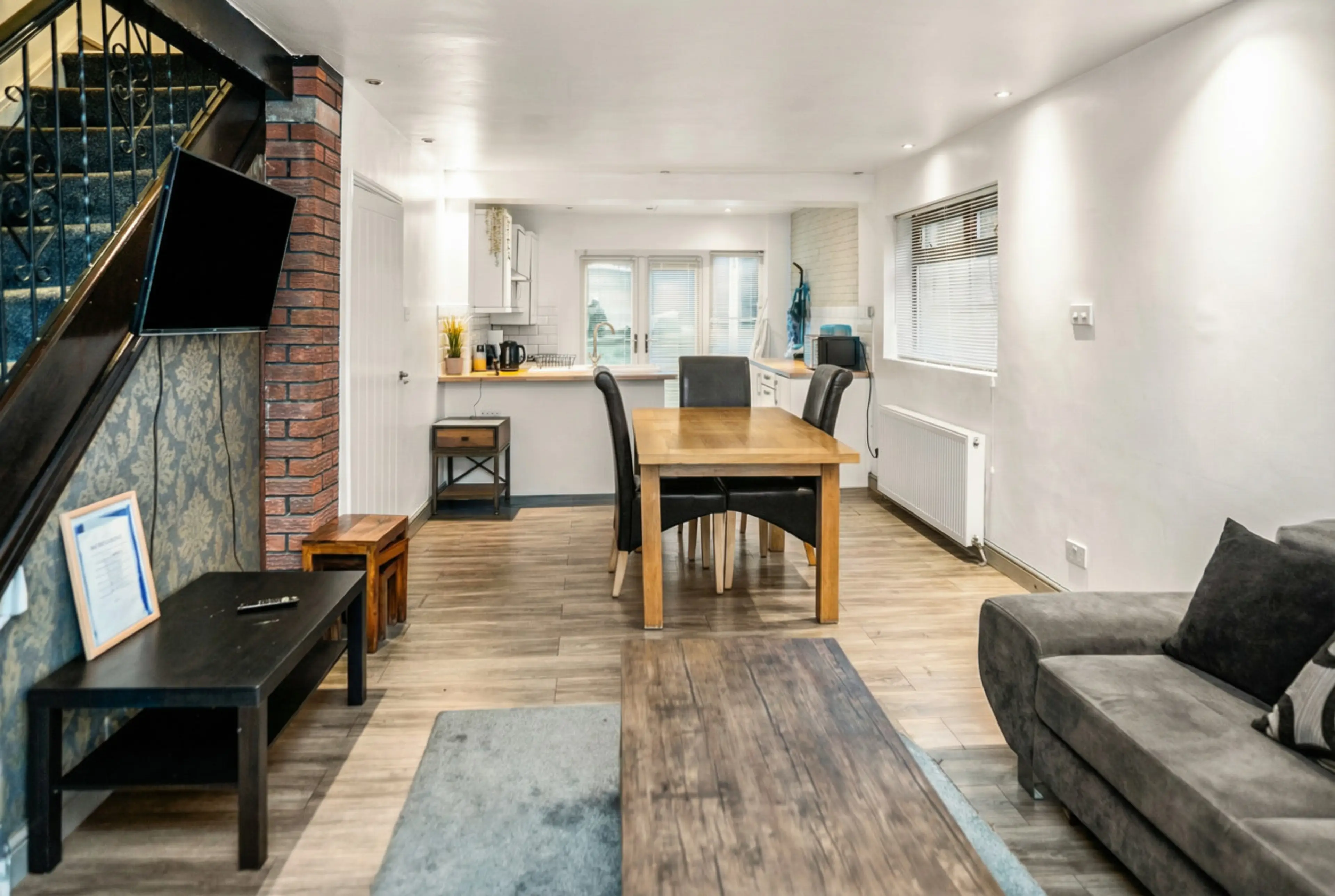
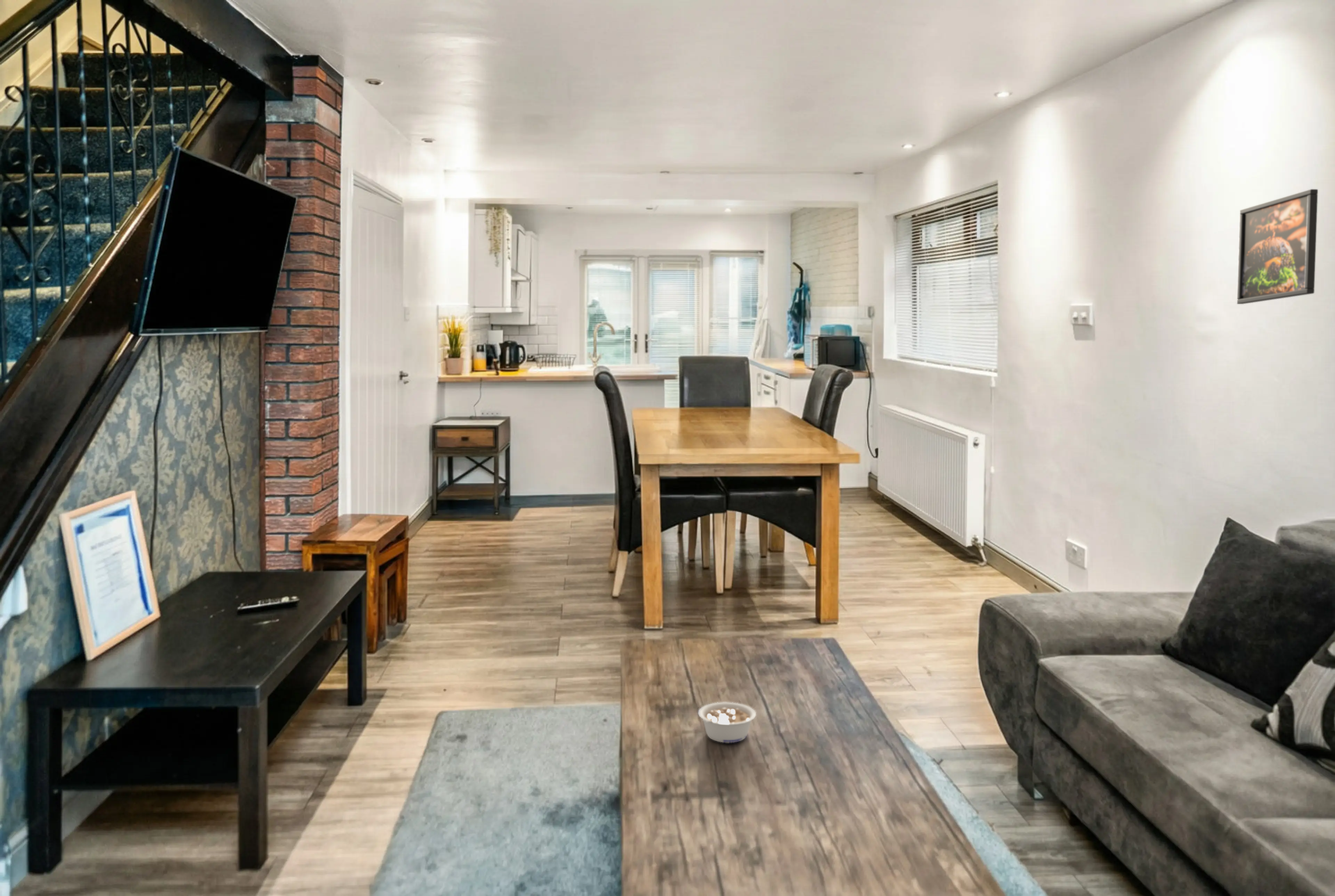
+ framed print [1237,189,1318,305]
+ legume [698,702,756,743]
